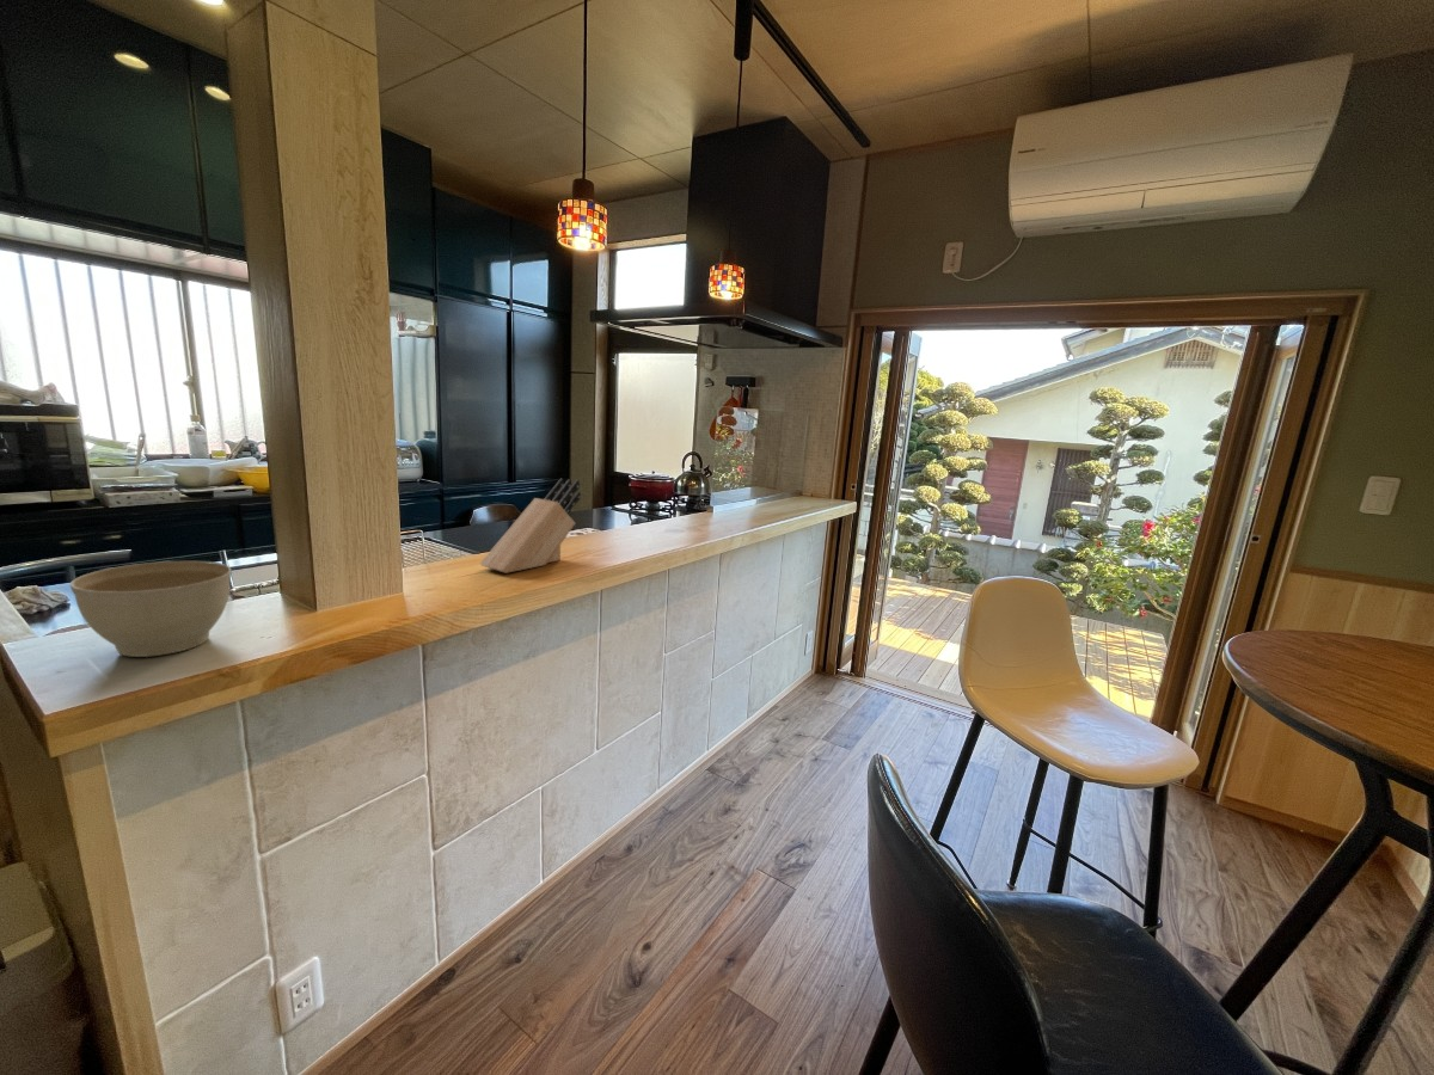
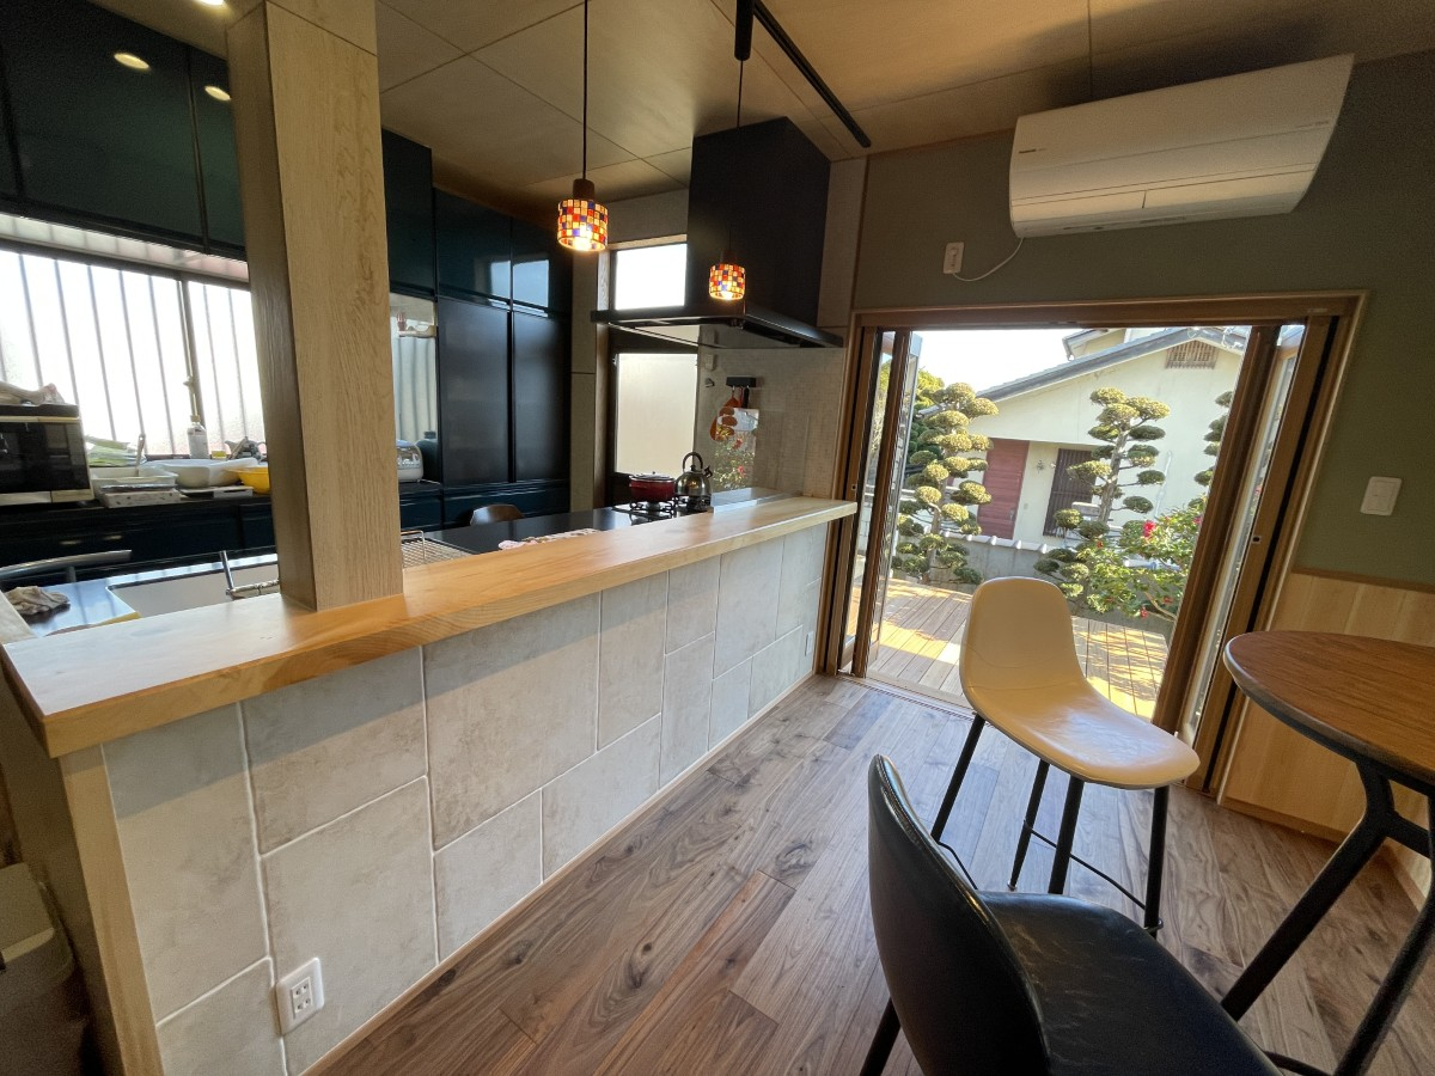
- knife block [479,478,582,575]
- planter bowl [69,560,233,658]
